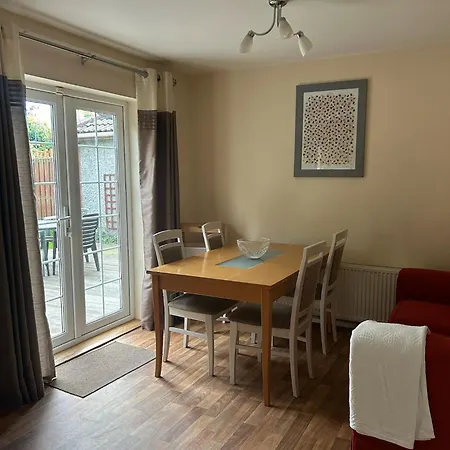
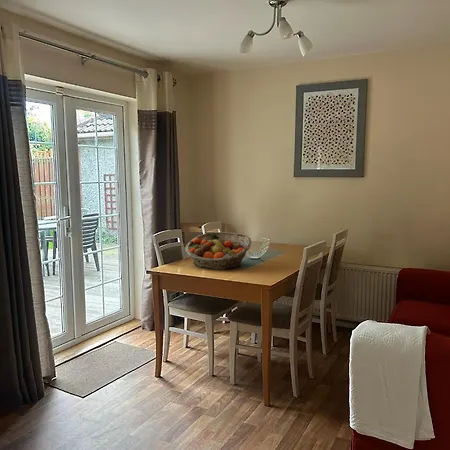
+ fruit basket [185,231,252,270]
